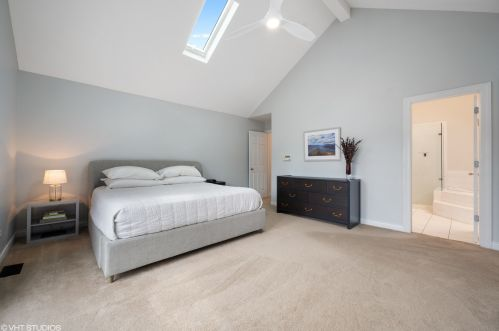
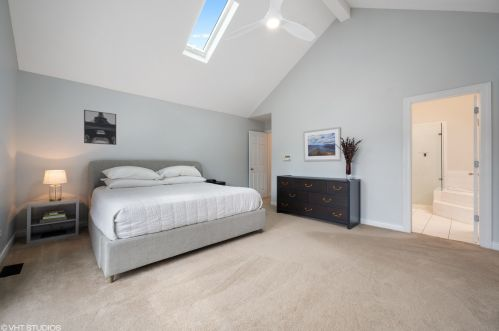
+ wall art [83,109,117,146]
